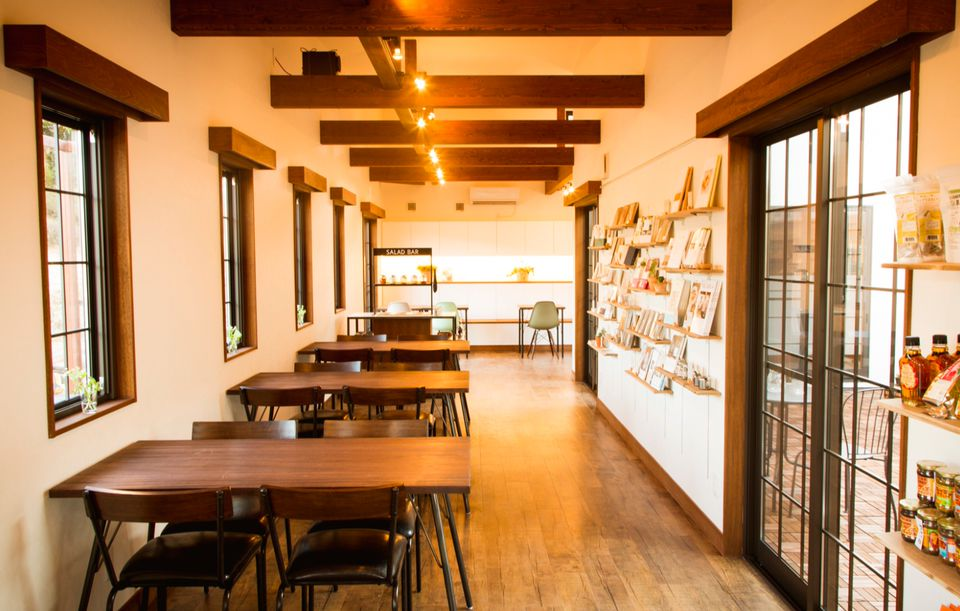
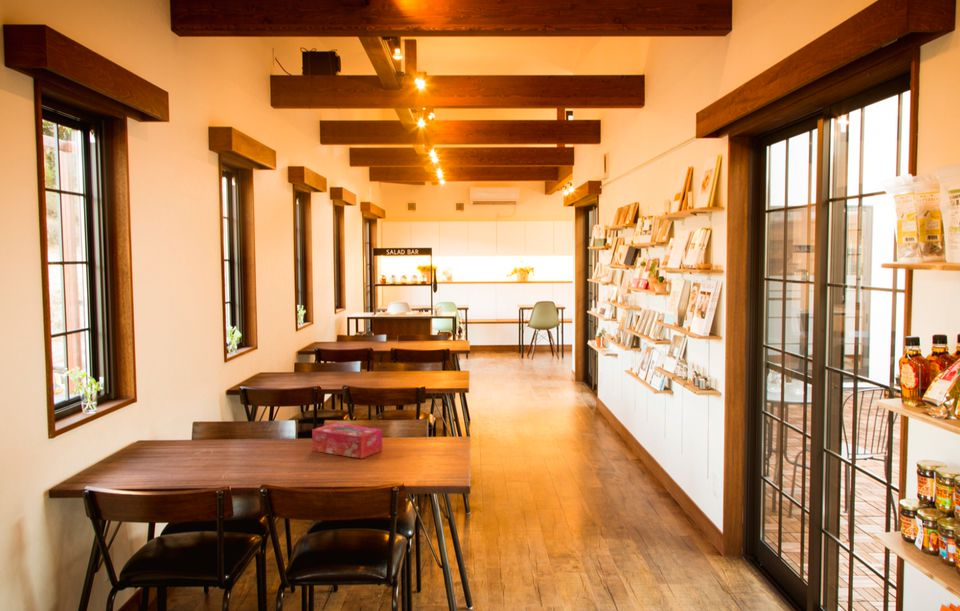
+ tissue box [311,422,383,459]
